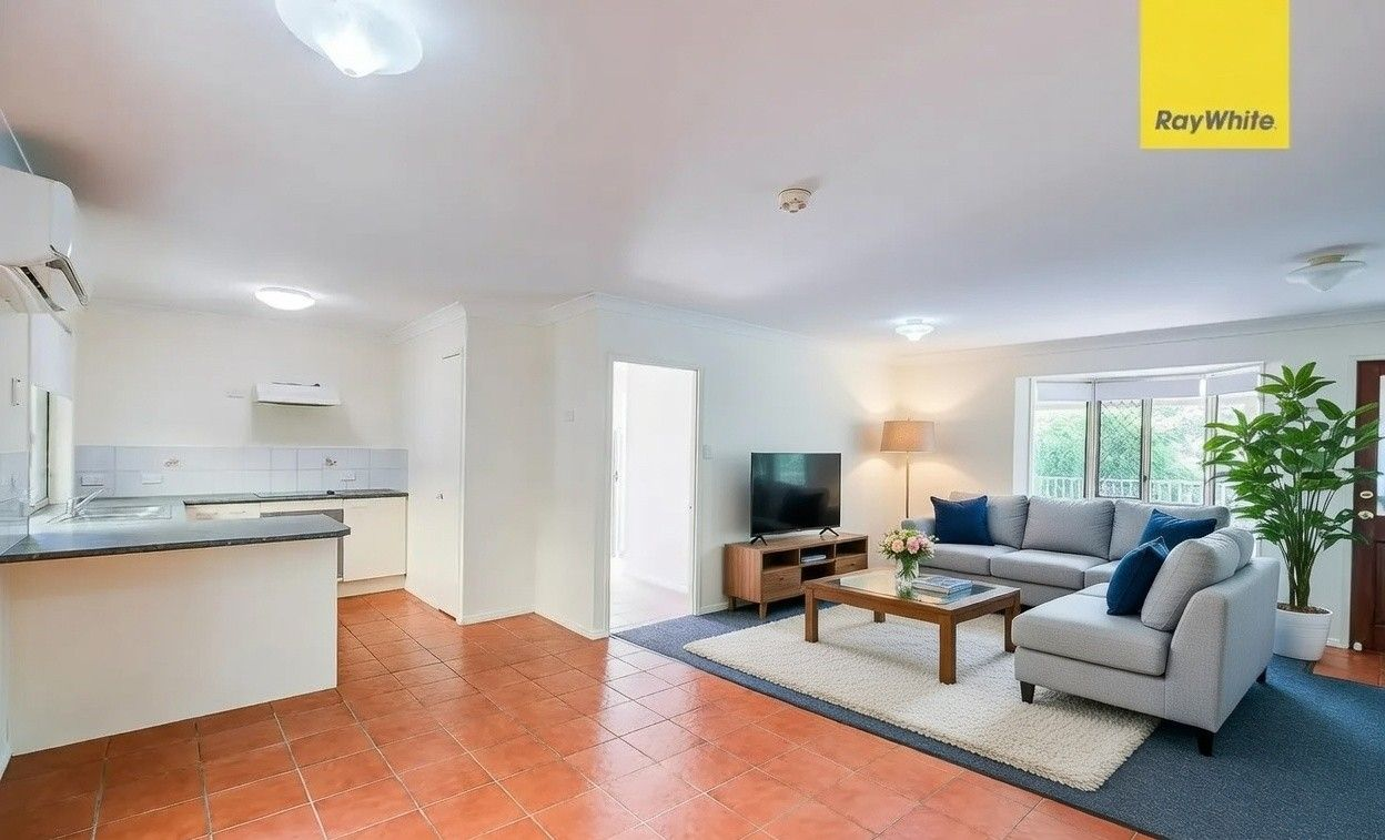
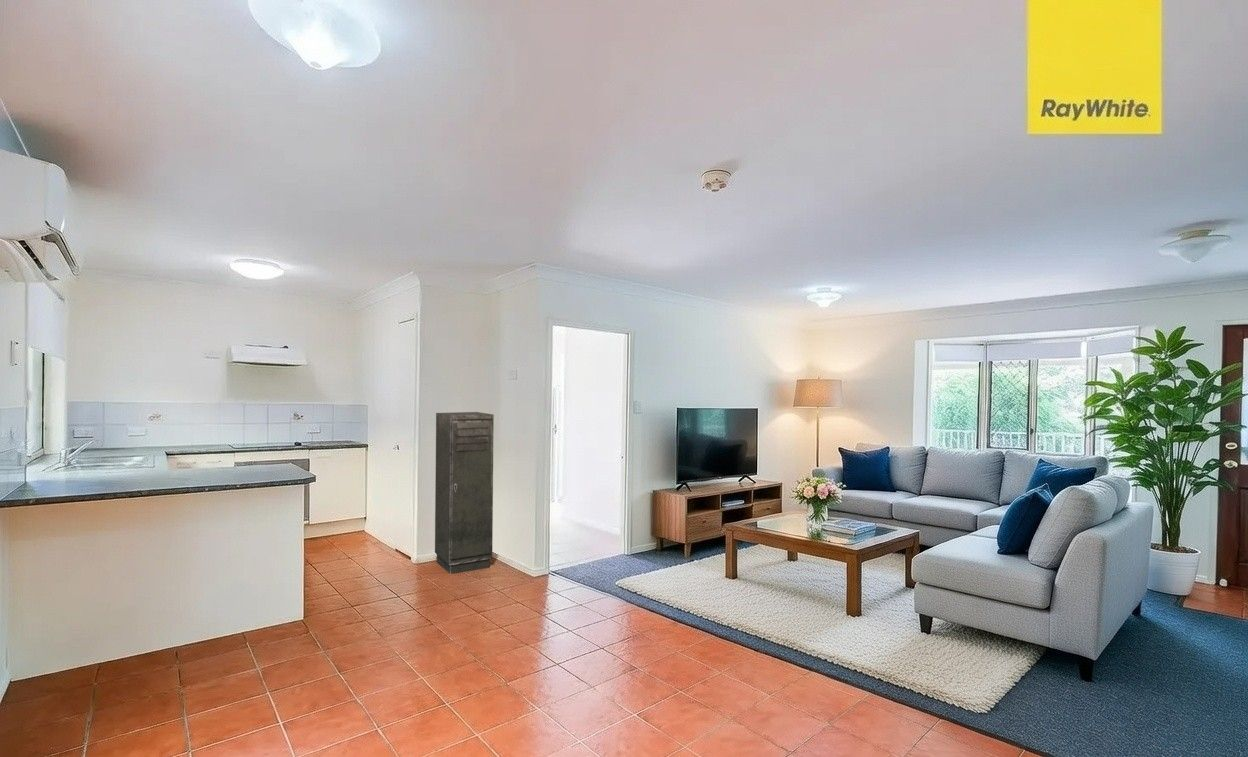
+ storage cabinet [434,411,495,575]
